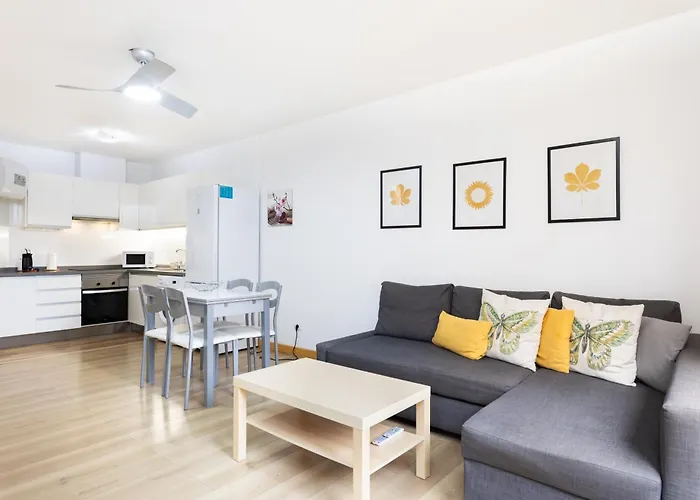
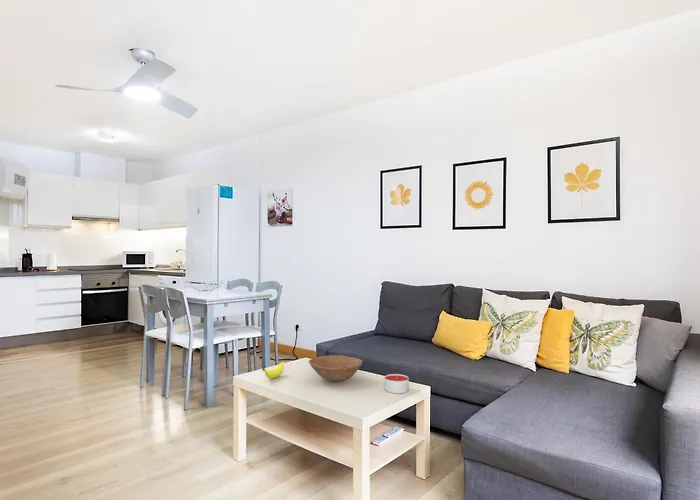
+ bowl [308,354,363,382]
+ candle [384,373,410,394]
+ banana [262,361,285,380]
